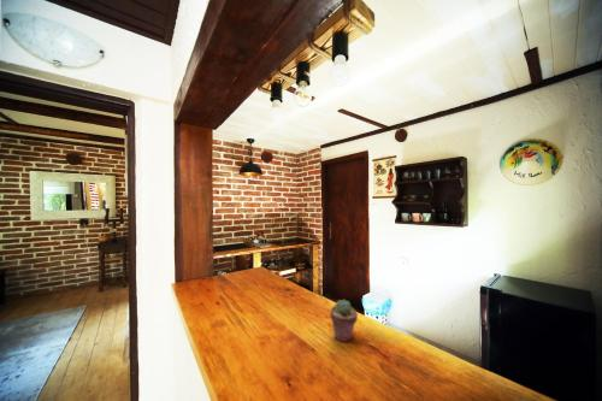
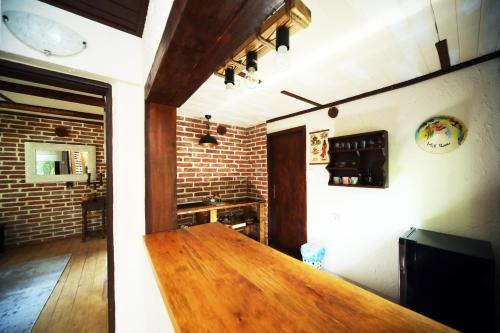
- potted succulent [329,299,359,343]
